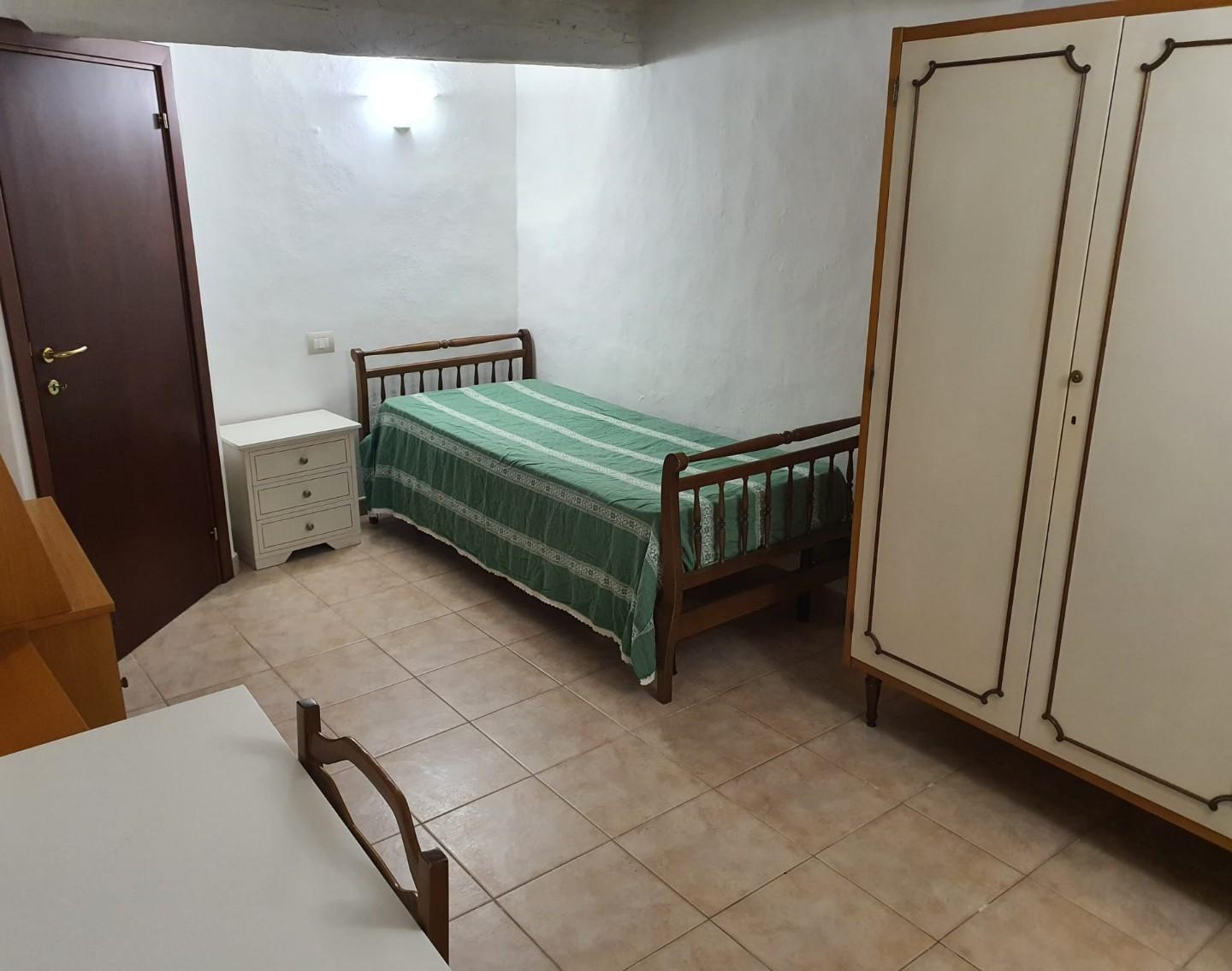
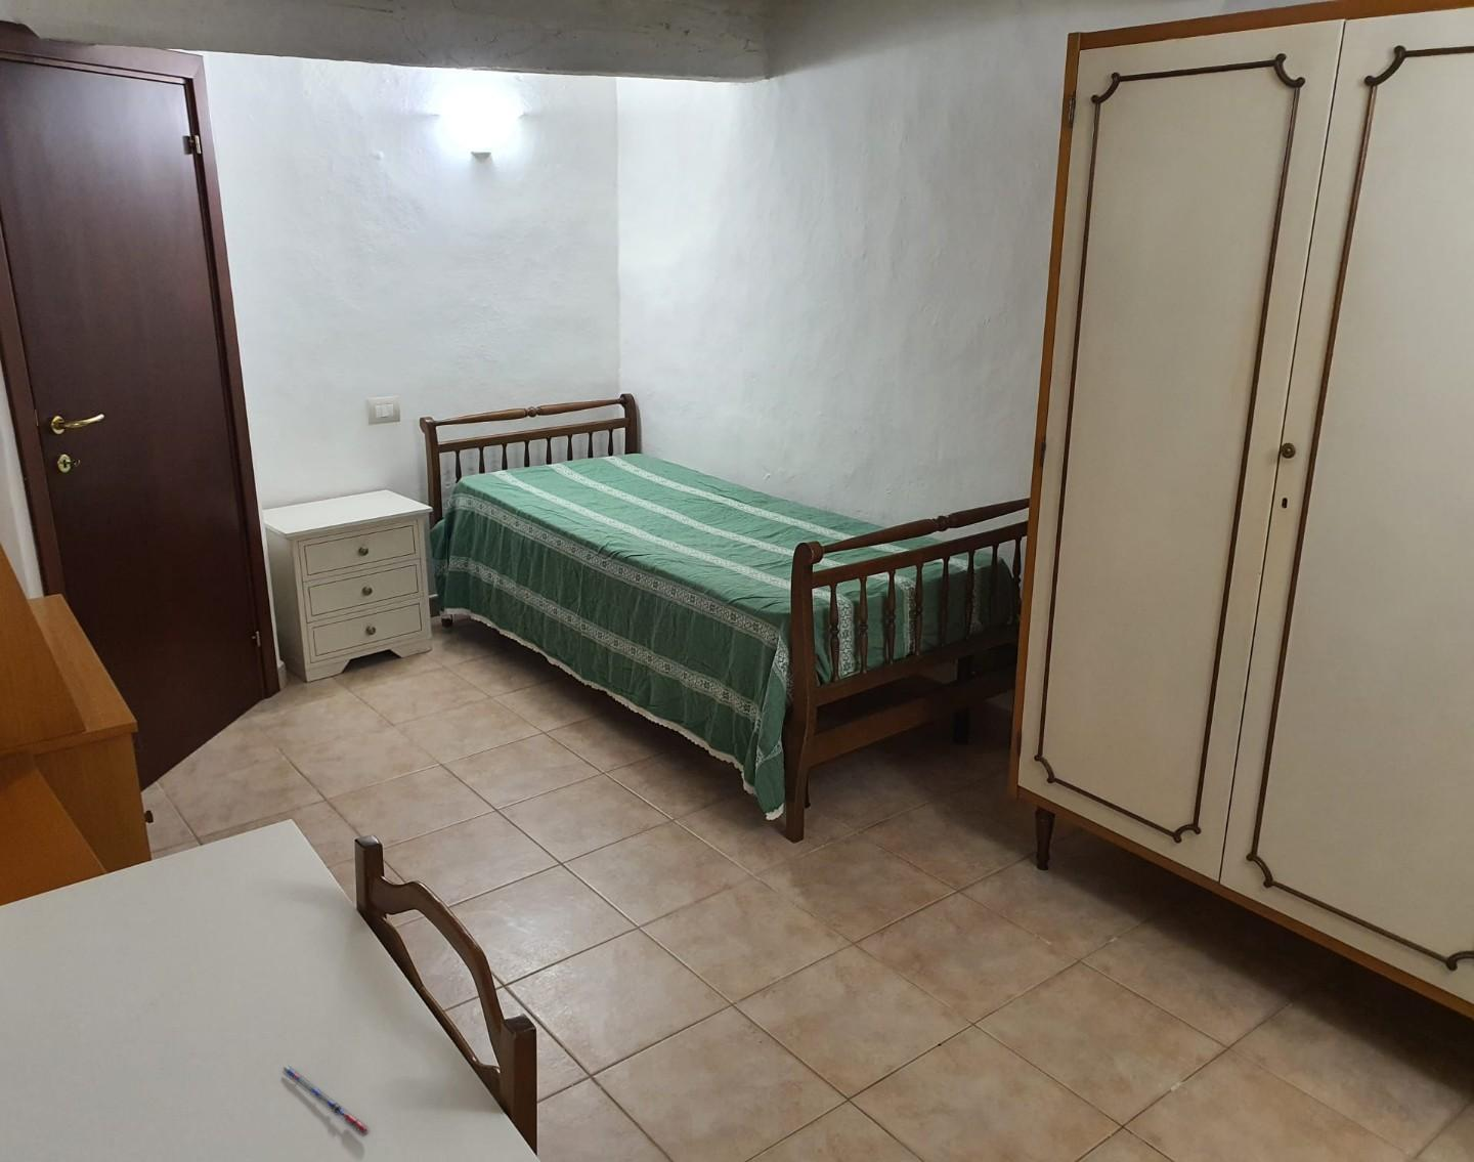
+ pen [280,1064,370,1136]
